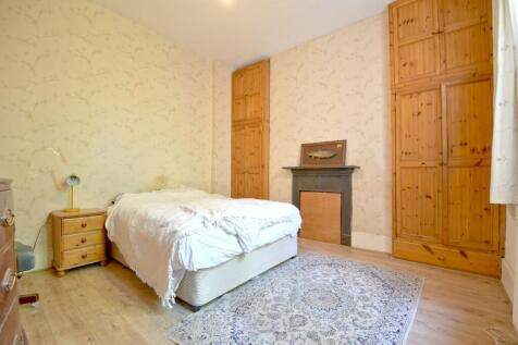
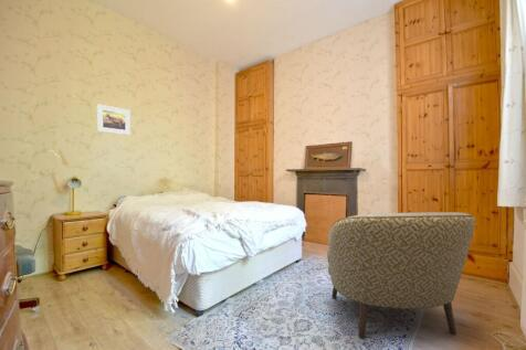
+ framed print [96,103,132,136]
+ armchair [326,211,476,339]
